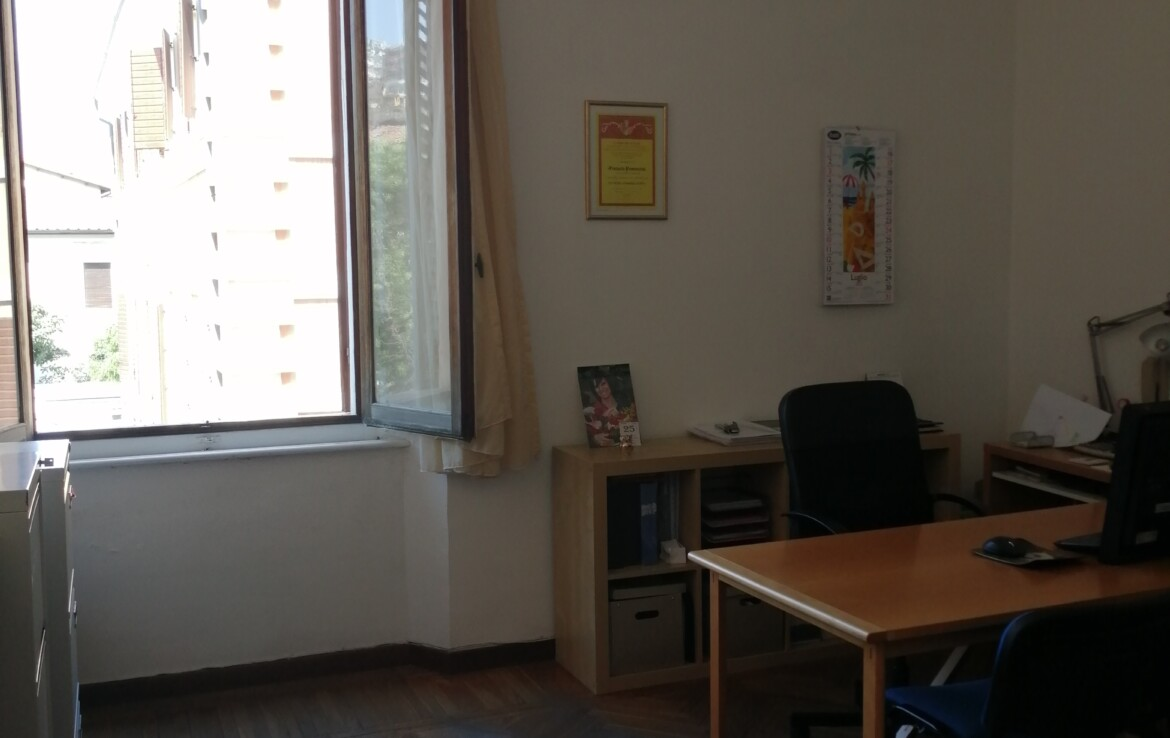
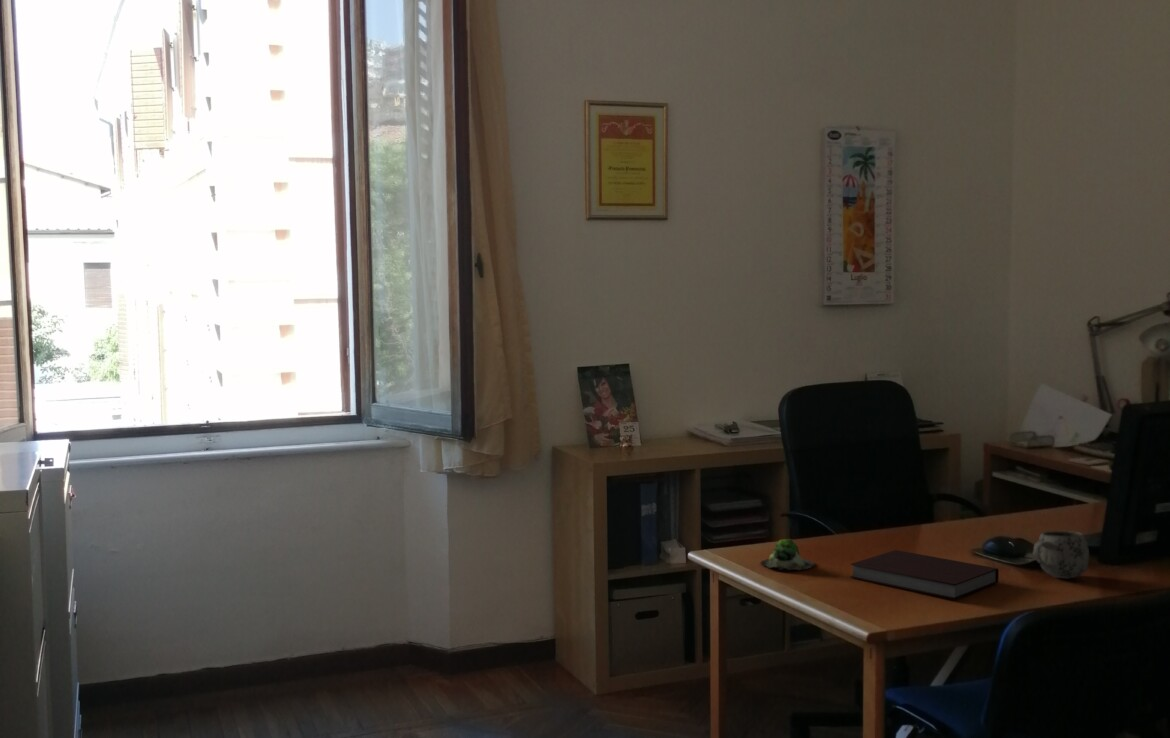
+ notebook [850,549,1000,600]
+ mug [1032,530,1090,579]
+ succulent plant [760,538,816,571]
